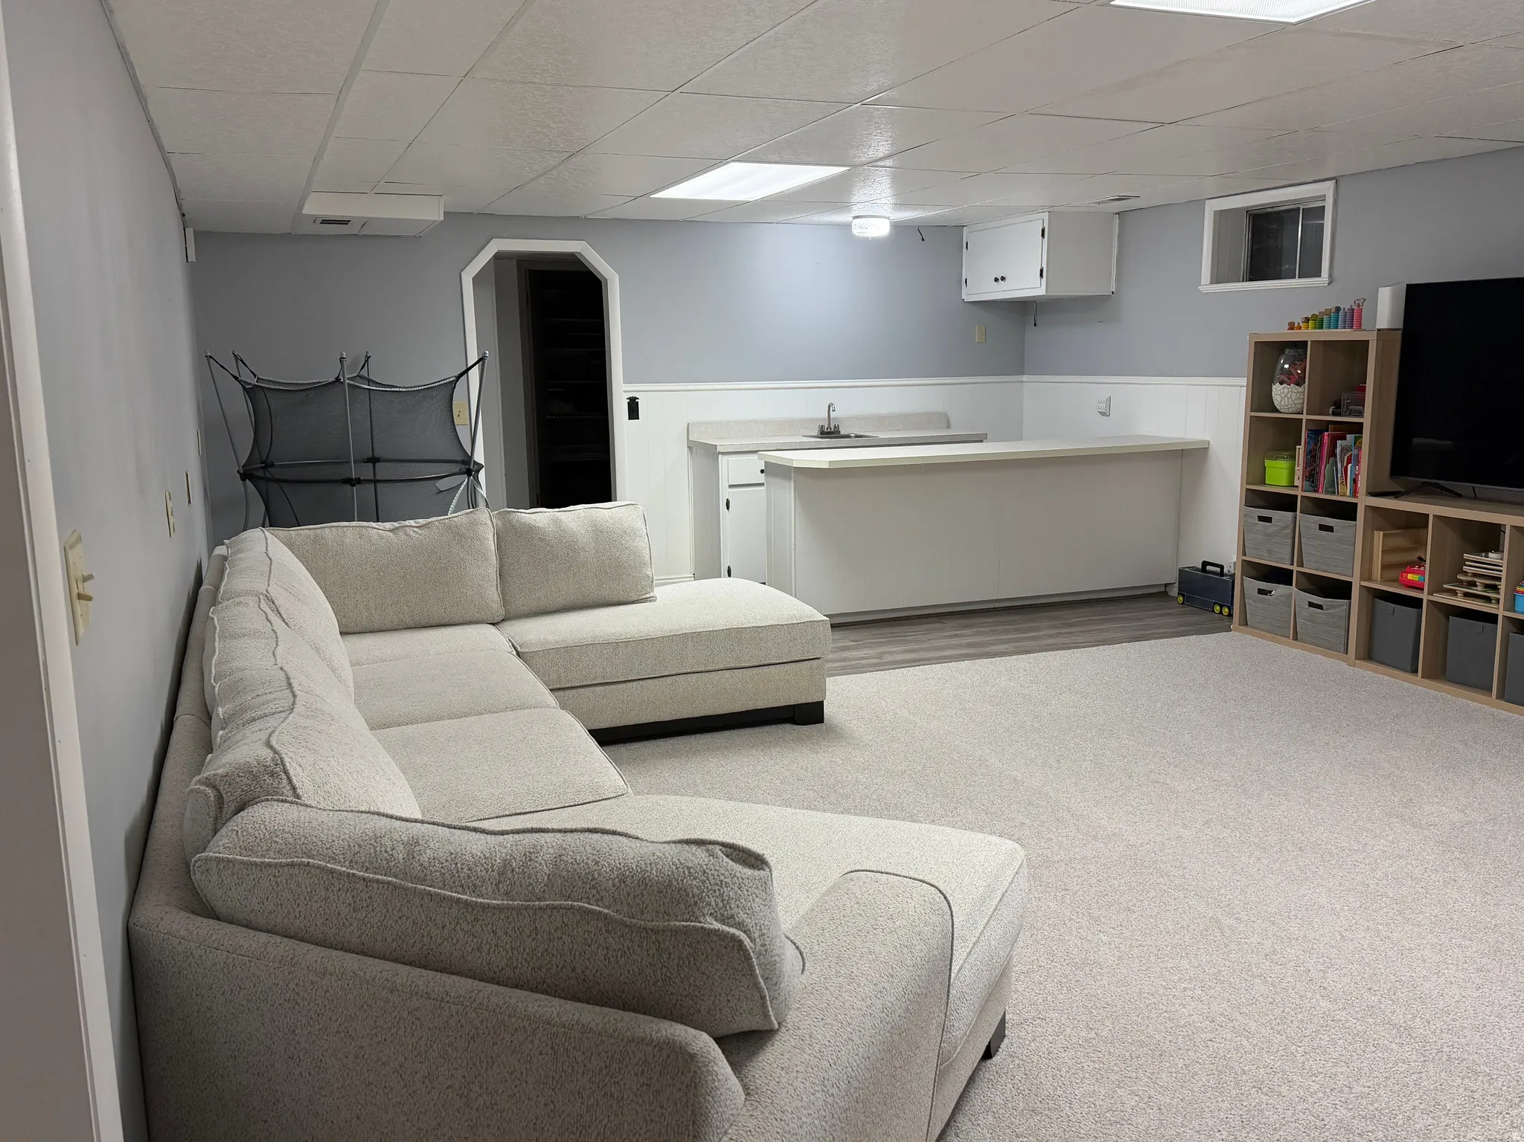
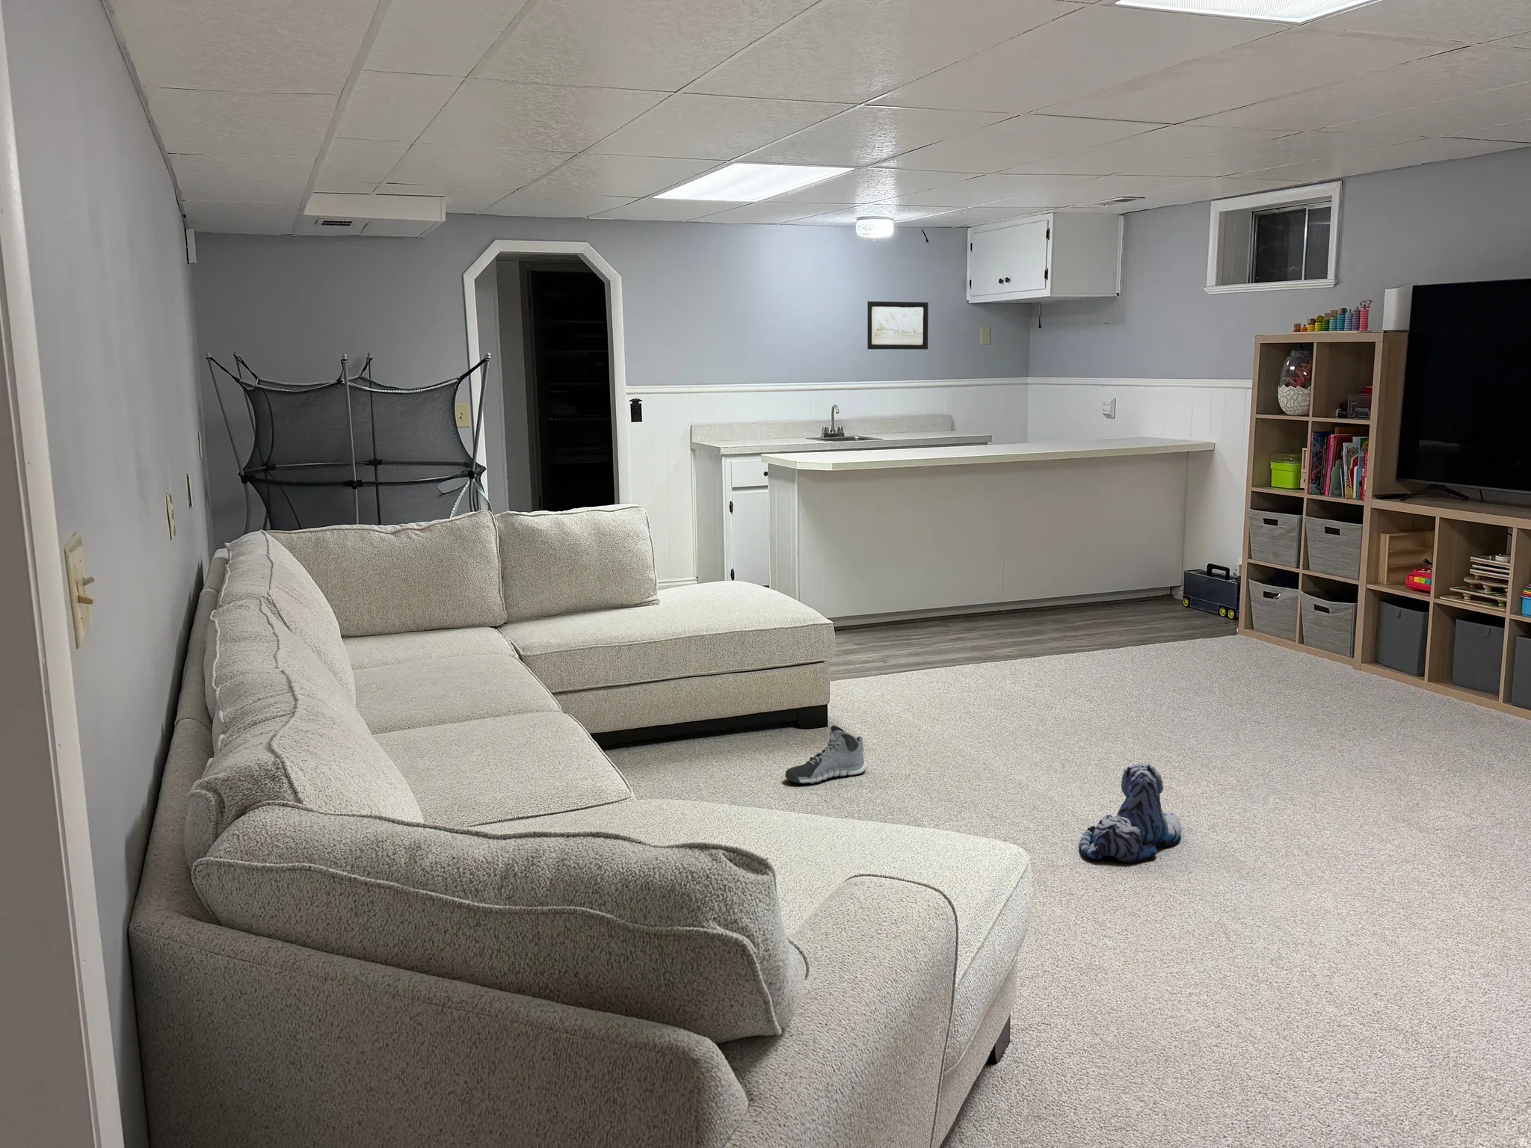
+ wall art [867,300,929,350]
+ plush toy [1078,763,1181,863]
+ sneaker [785,725,867,785]
